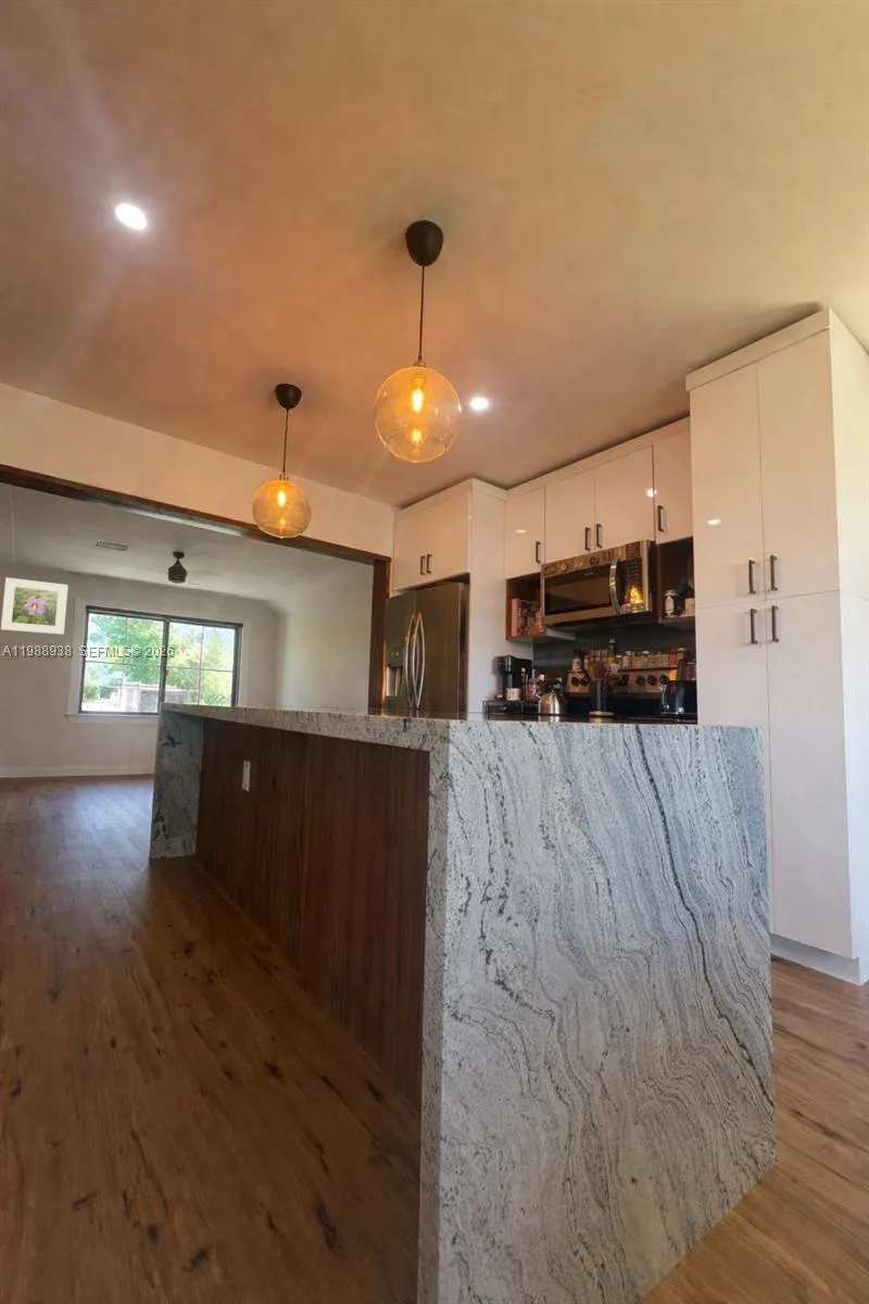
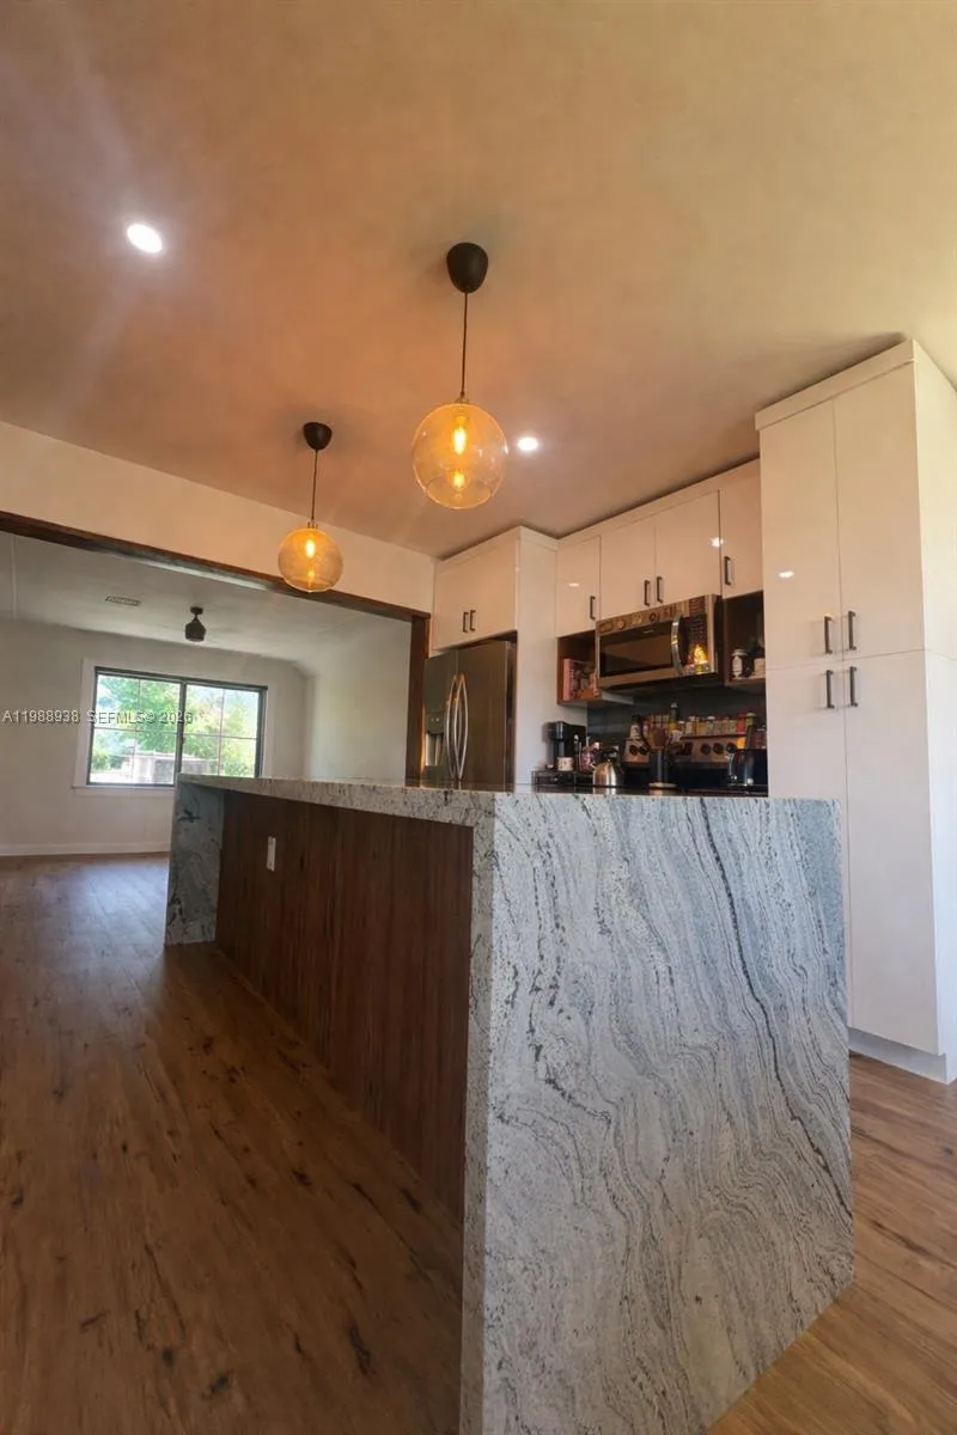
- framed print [0,577,70,636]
